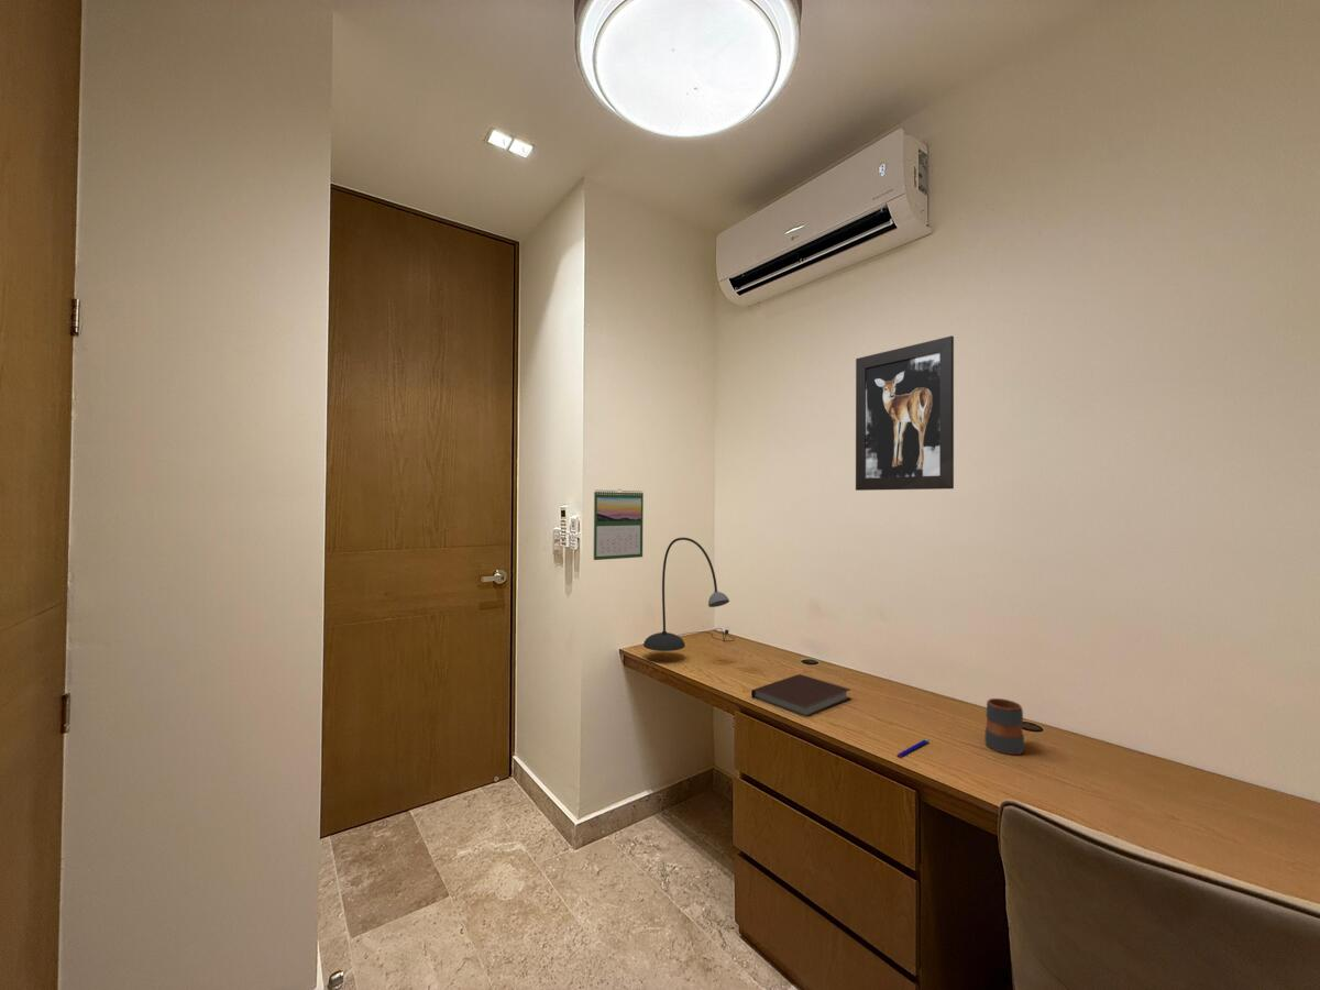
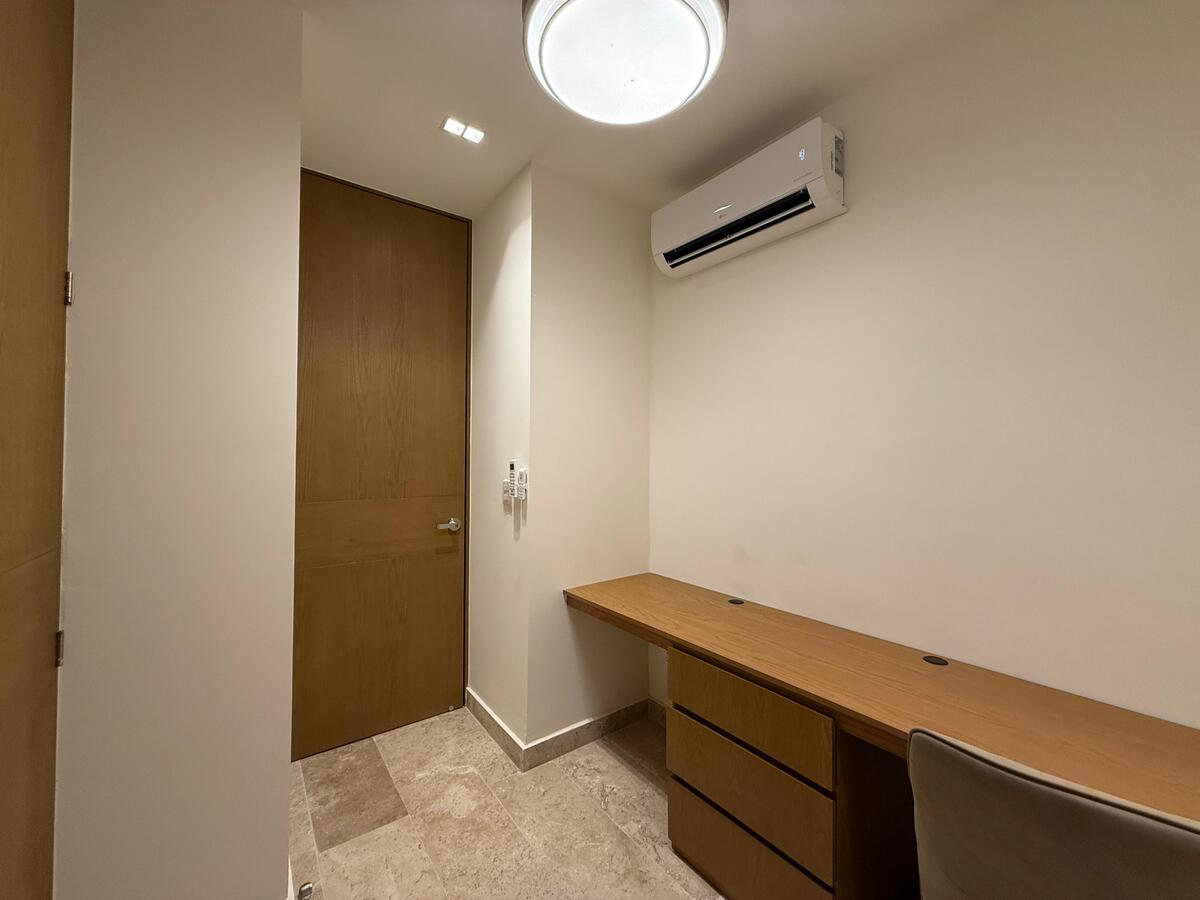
- notebook [750,673,851,717]
- pen [897,738,930,759]
- wall art [855,336,955,492]
- calendar [593,488,645,561]
- desk lamp [642,537,736,652]
- mug [983,697,1025,756]
